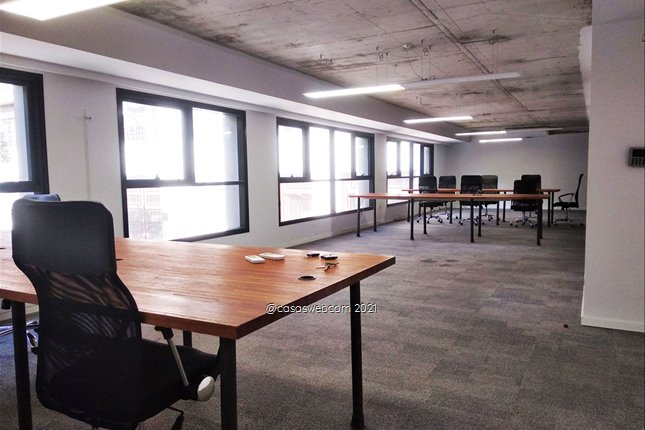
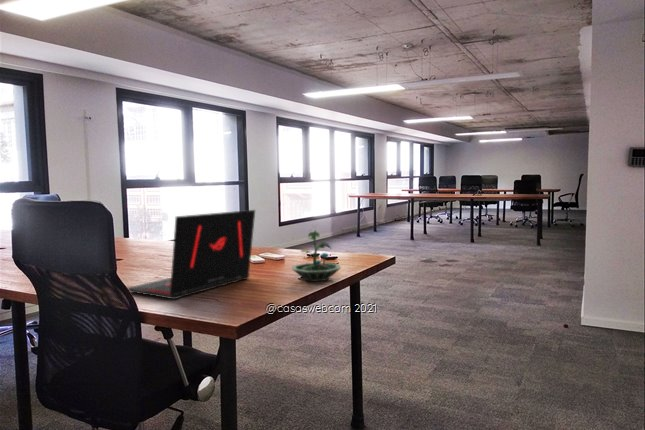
+ laptop [127,209,256,300]
+ terrarium [291,229,342,282]
